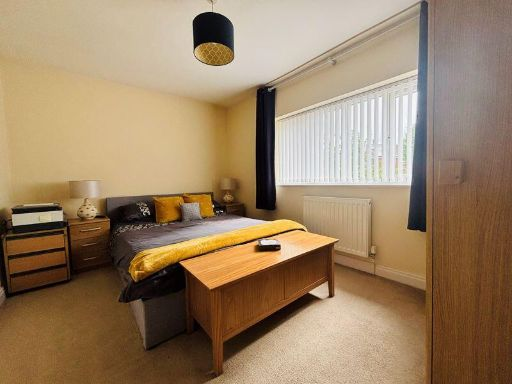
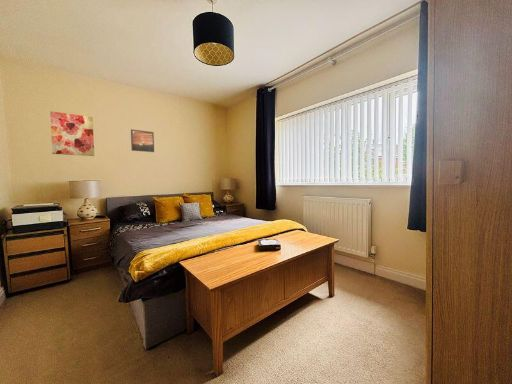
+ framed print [130,128,155,153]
+ wall art [49,110,95,157]
